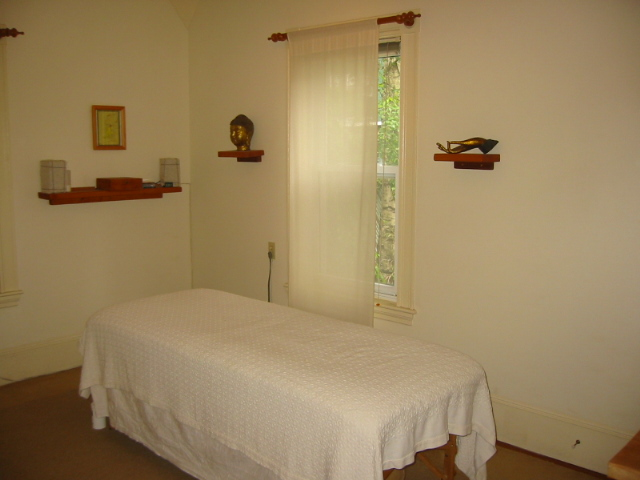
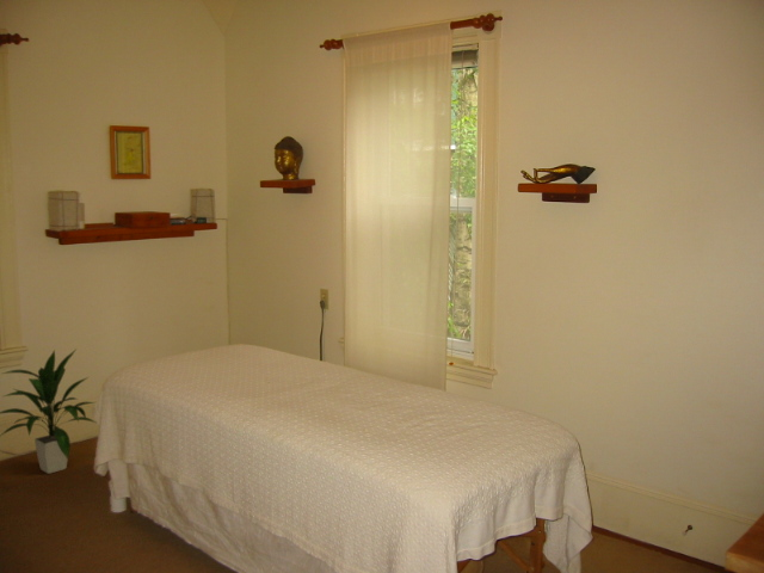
+ indoor plant [0,347,97,475]
